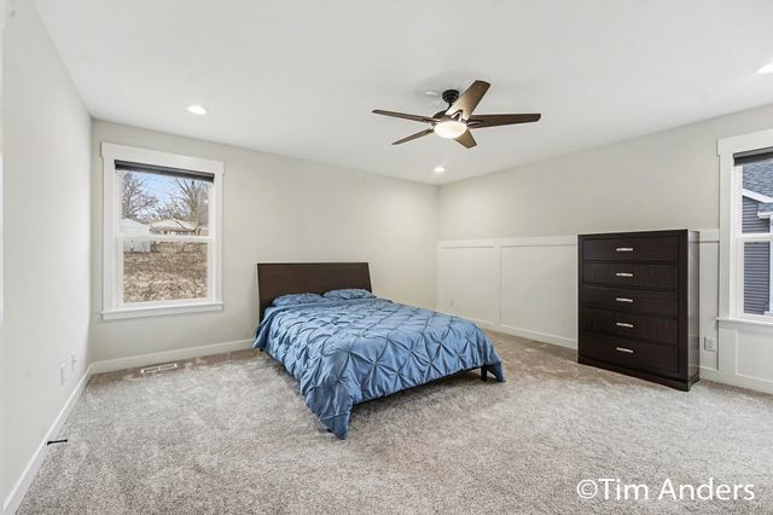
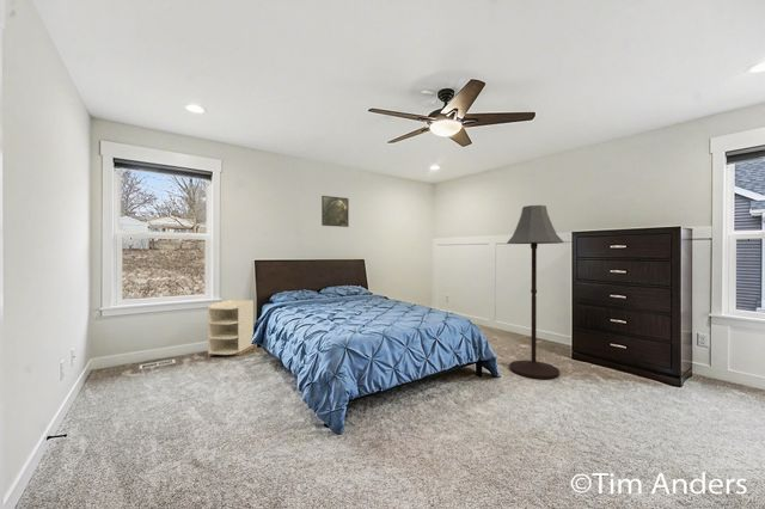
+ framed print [320,195,350,228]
+ floor lamp [506,204,565,380]
+ nightstand [207,299,255,358]
